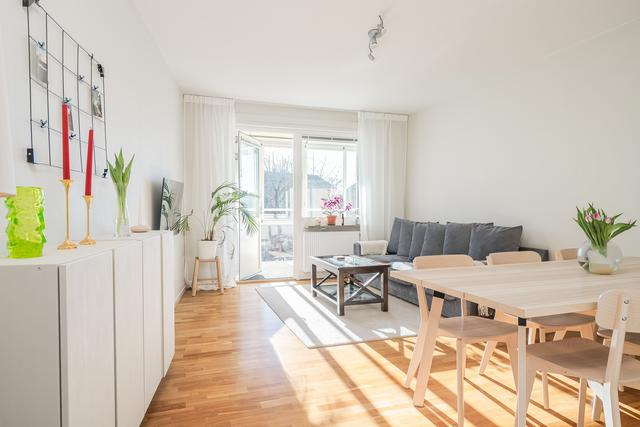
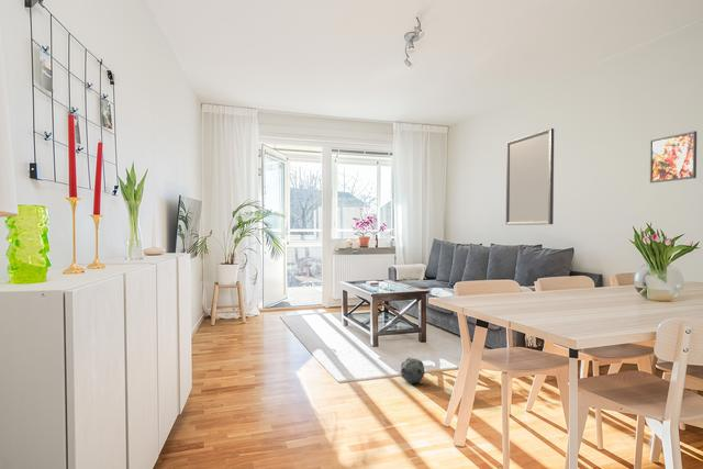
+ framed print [649,130,698,185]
+ home mirror [505,127,555,226]
+ ball [400,357,426,384]
